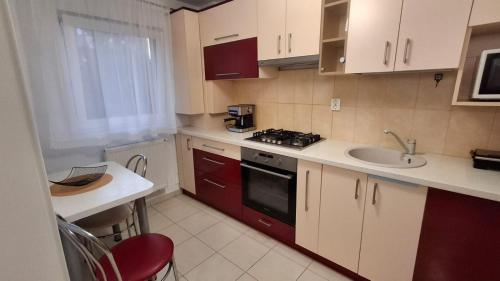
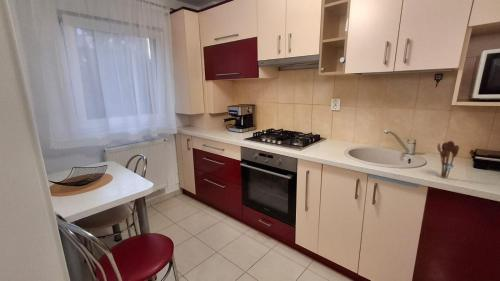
+ utensil holder [436,140,460,179]
